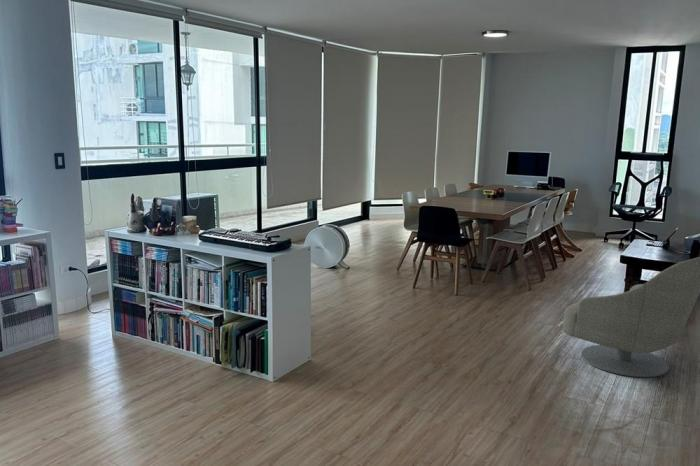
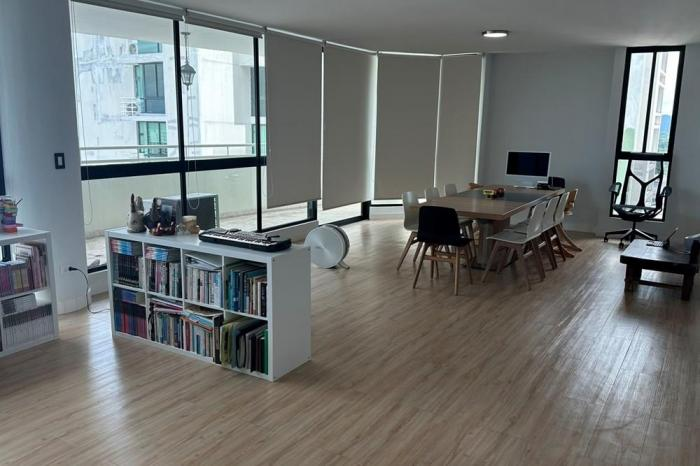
- armchair [562,256,700,378]
